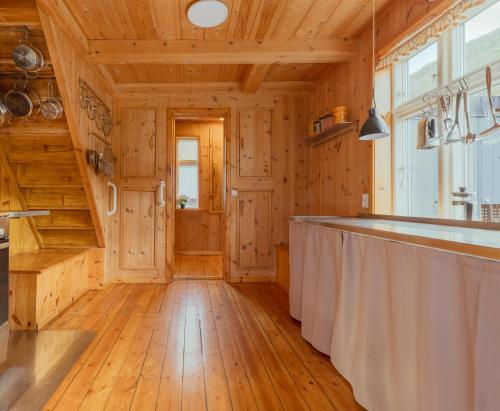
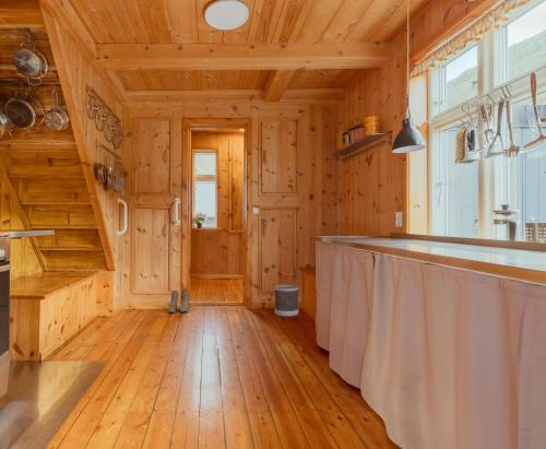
+ boots [168,290,190,314]
+ wastebasket [274,283,299,318]
